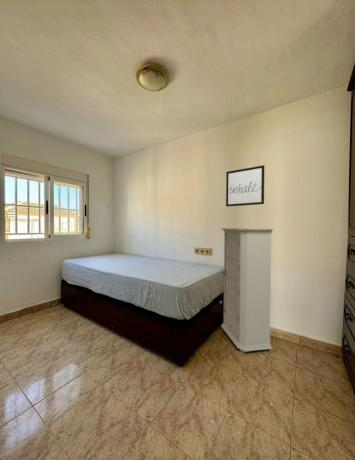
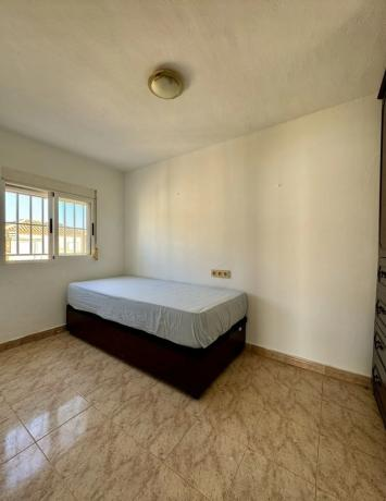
- wall art [225,164,265,207]
- cabinet [220,227,275,353]
